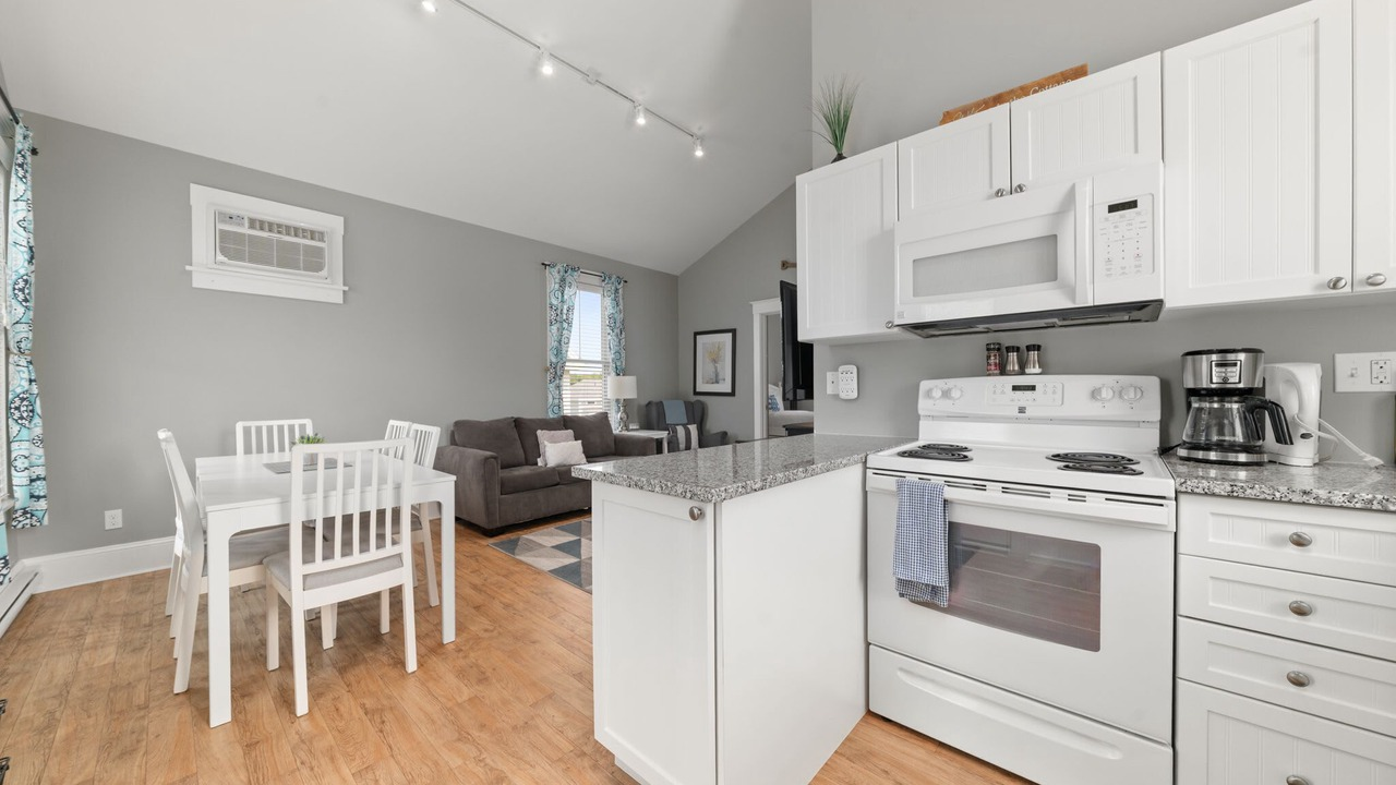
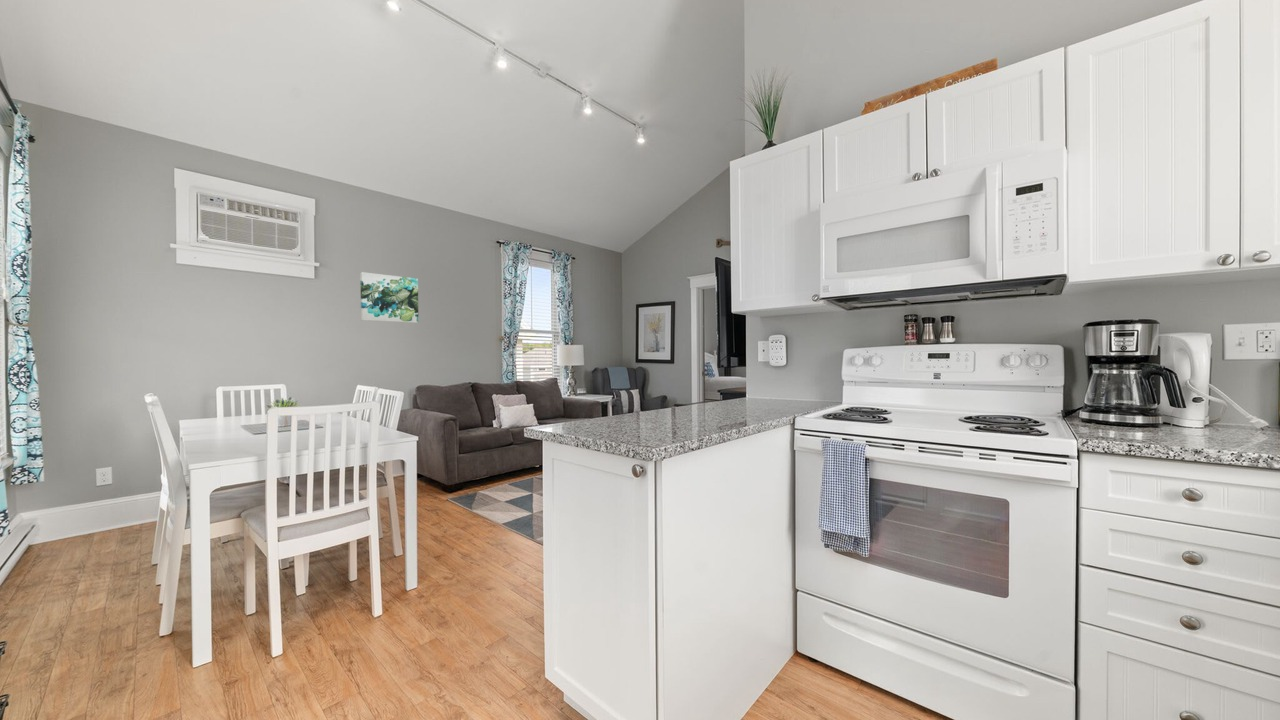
+ wall art [359,271,420,324]
